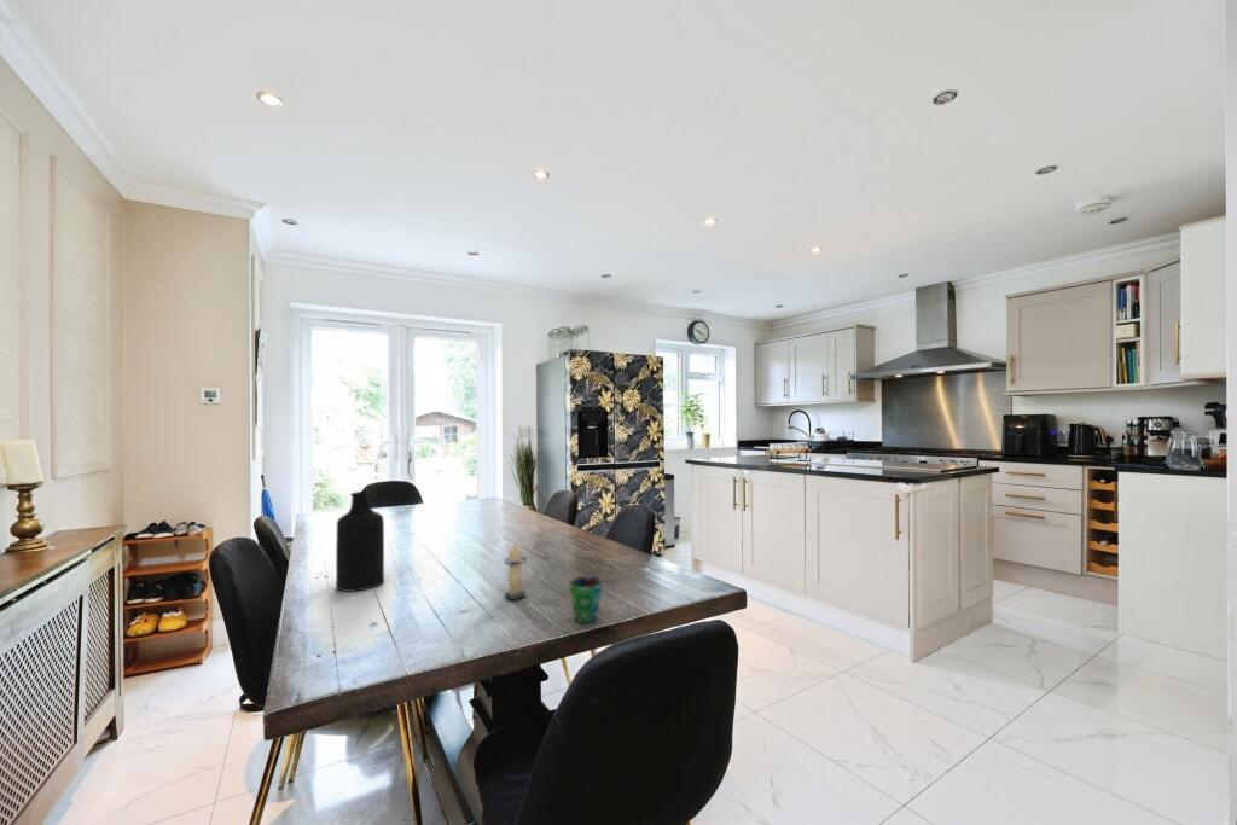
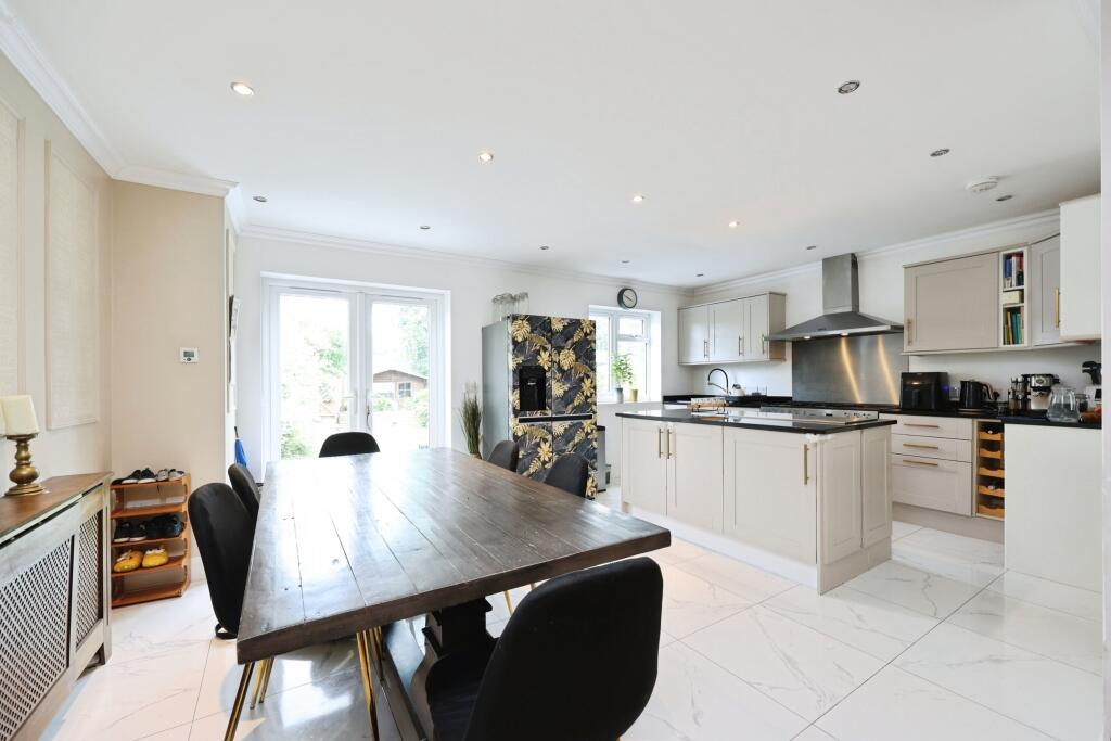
- candle [503,542,528,600]
- cup [568,575,604,624]
- bottle [335,490,385,593]
